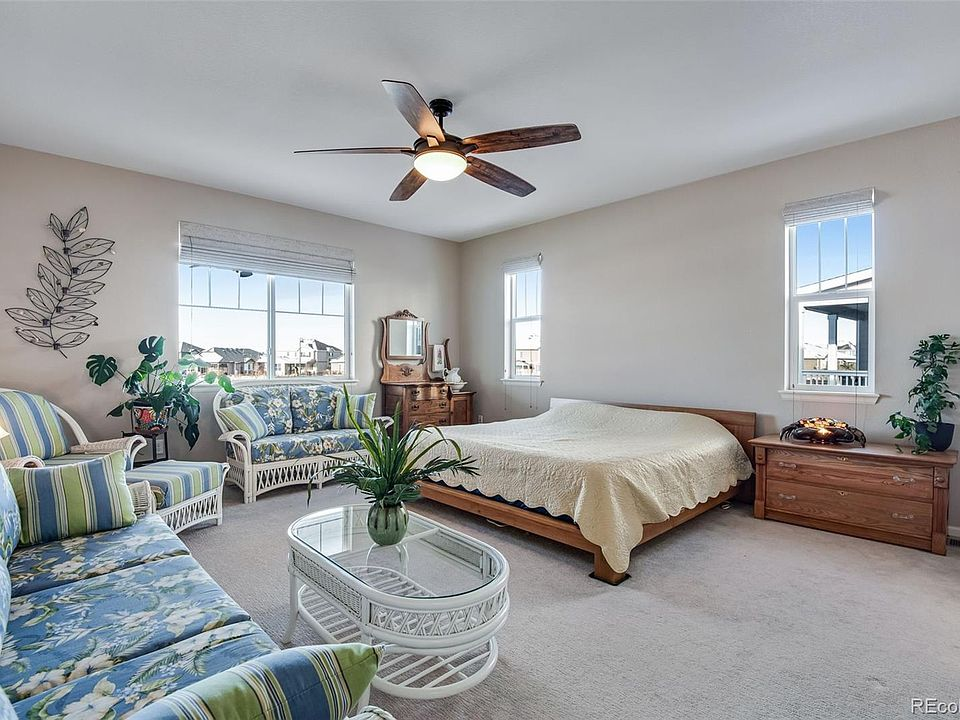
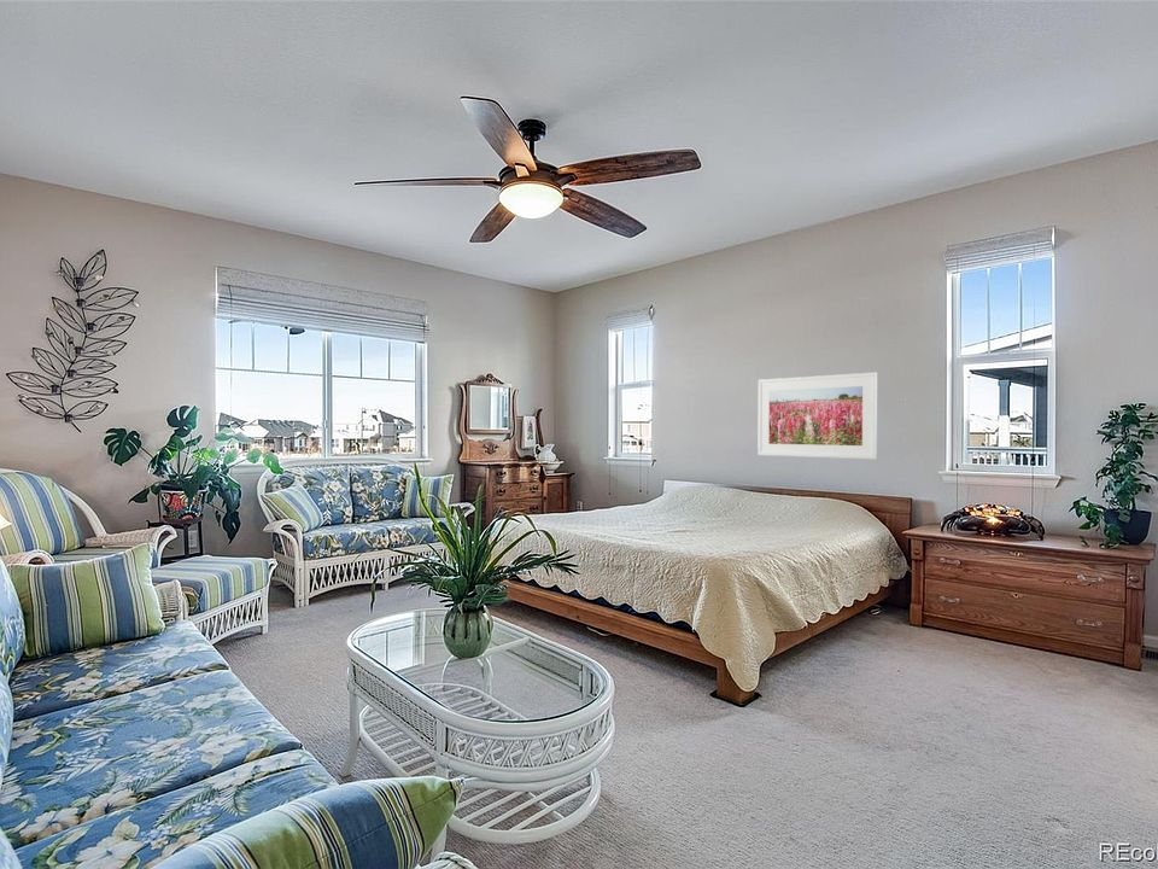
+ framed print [756,372,878,460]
